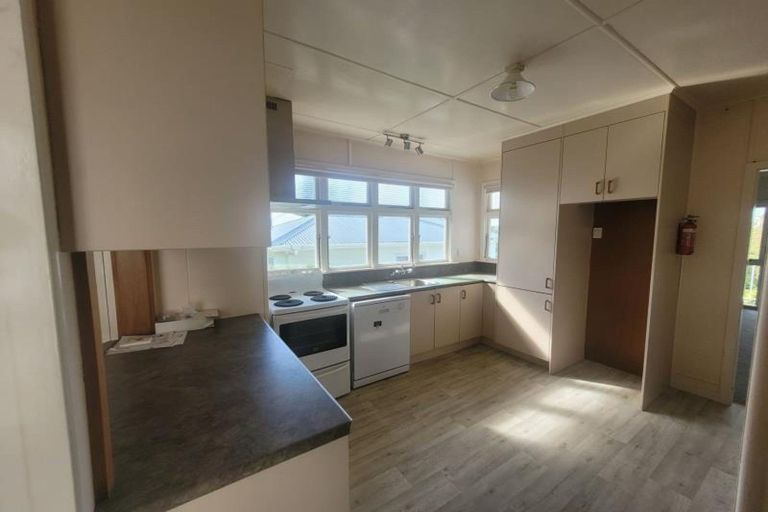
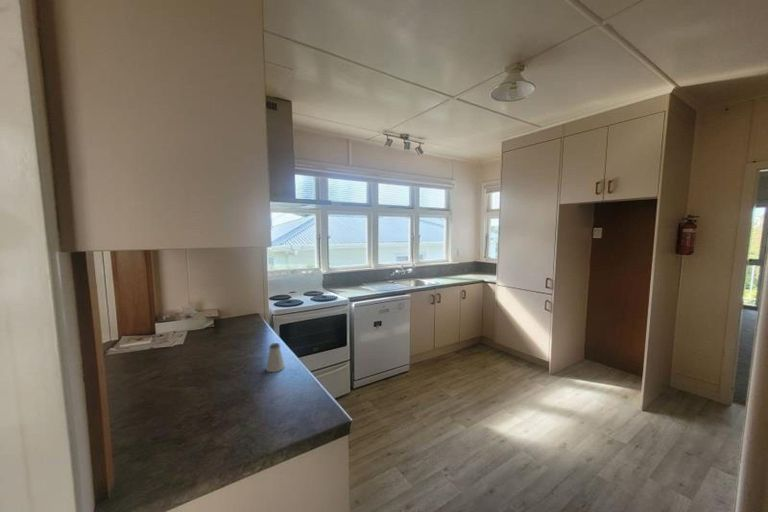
+ saltshaker [265,342,286,373]
